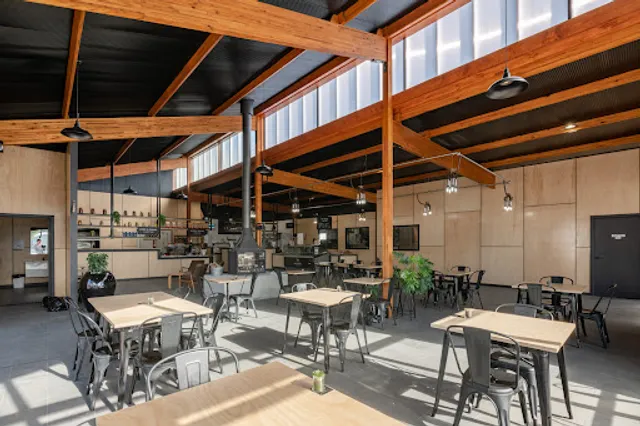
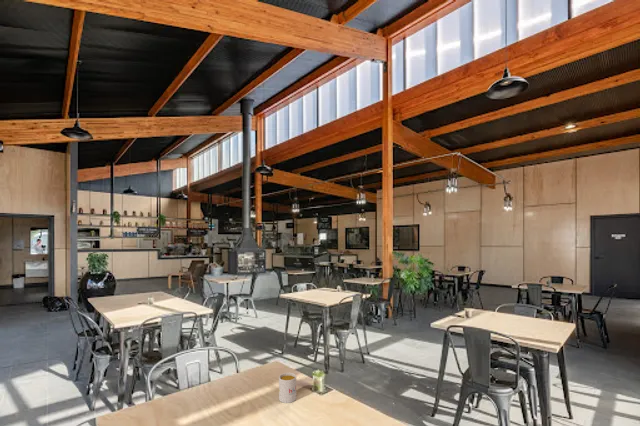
+ mug [278,372,297,404]
